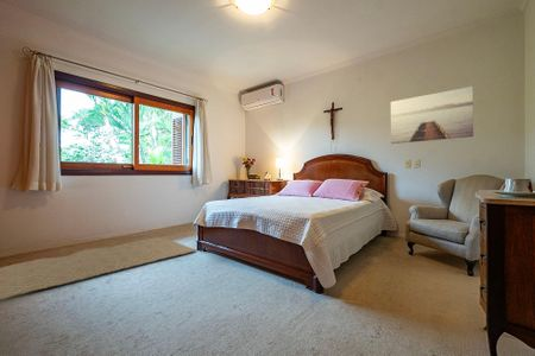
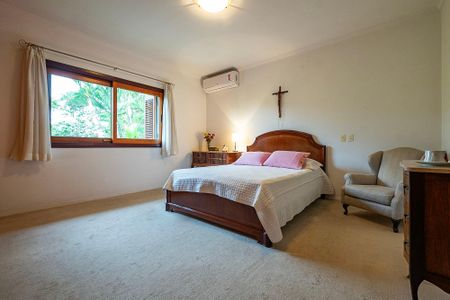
- rug [0,236,197,300]
- wall art [390,85,474,145]
